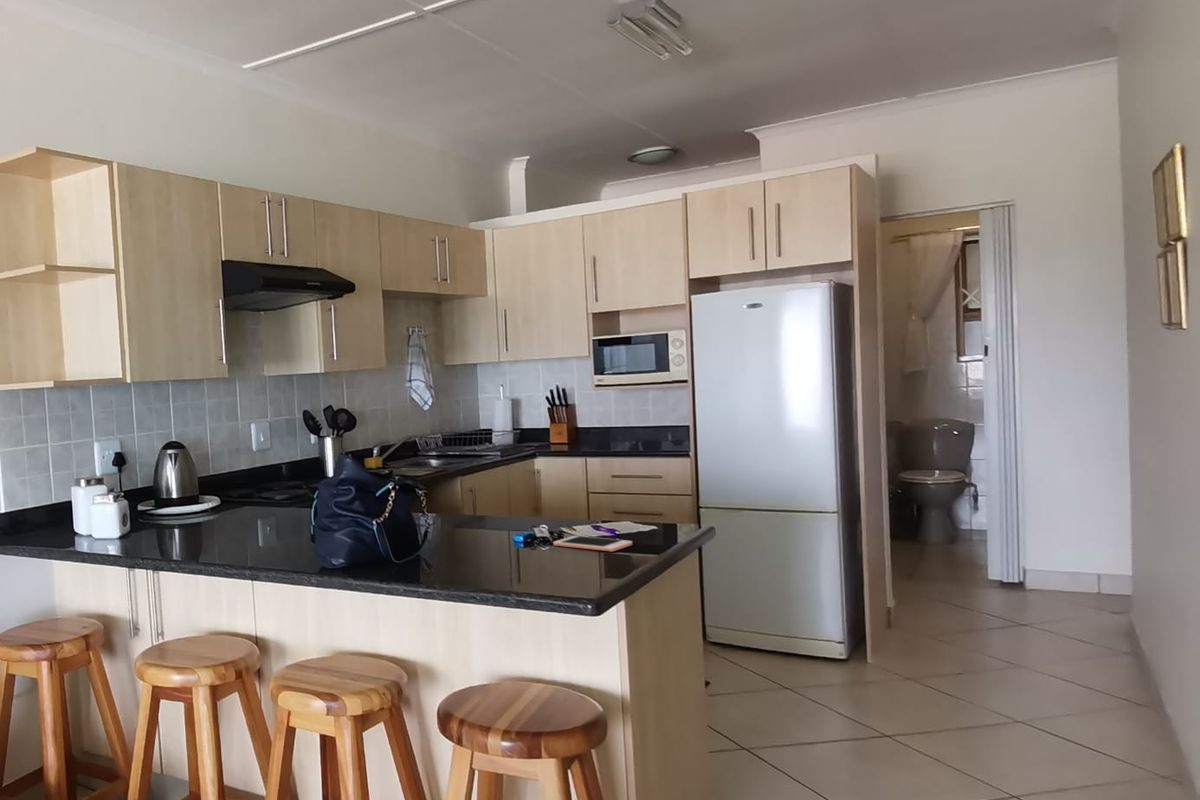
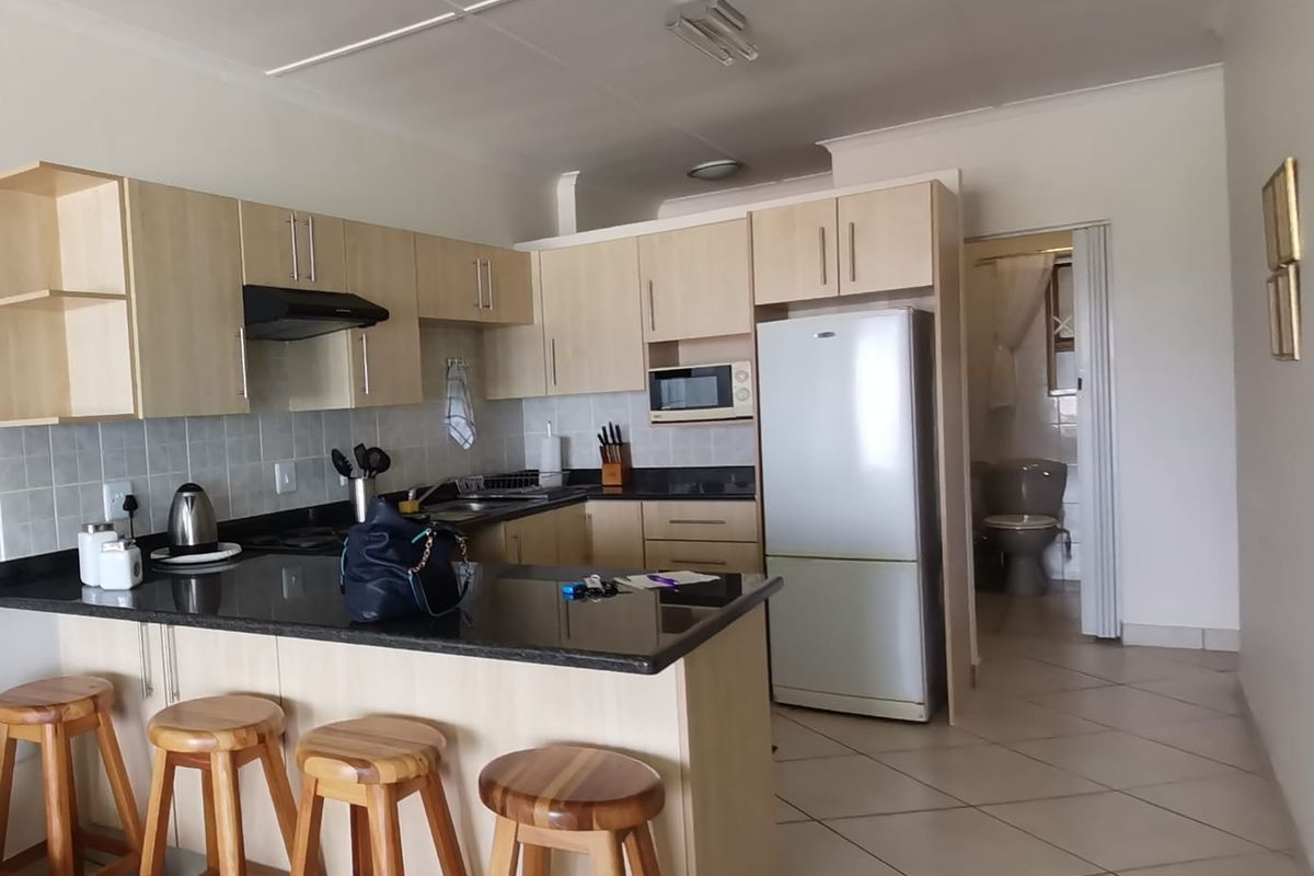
- cell phone [552,535,633,553]
